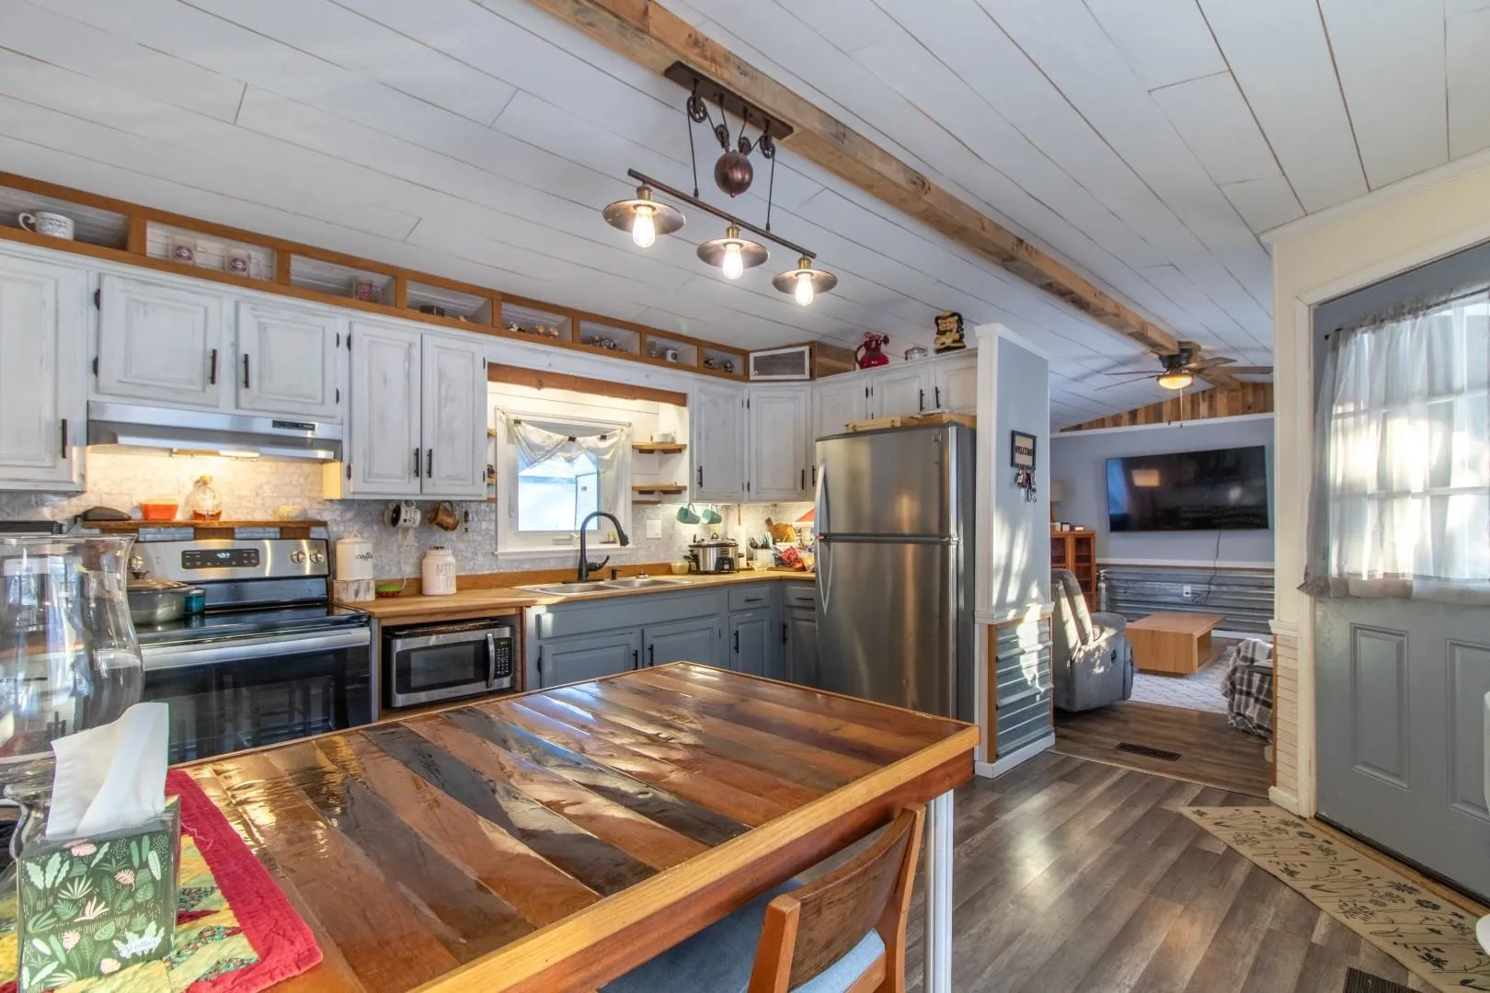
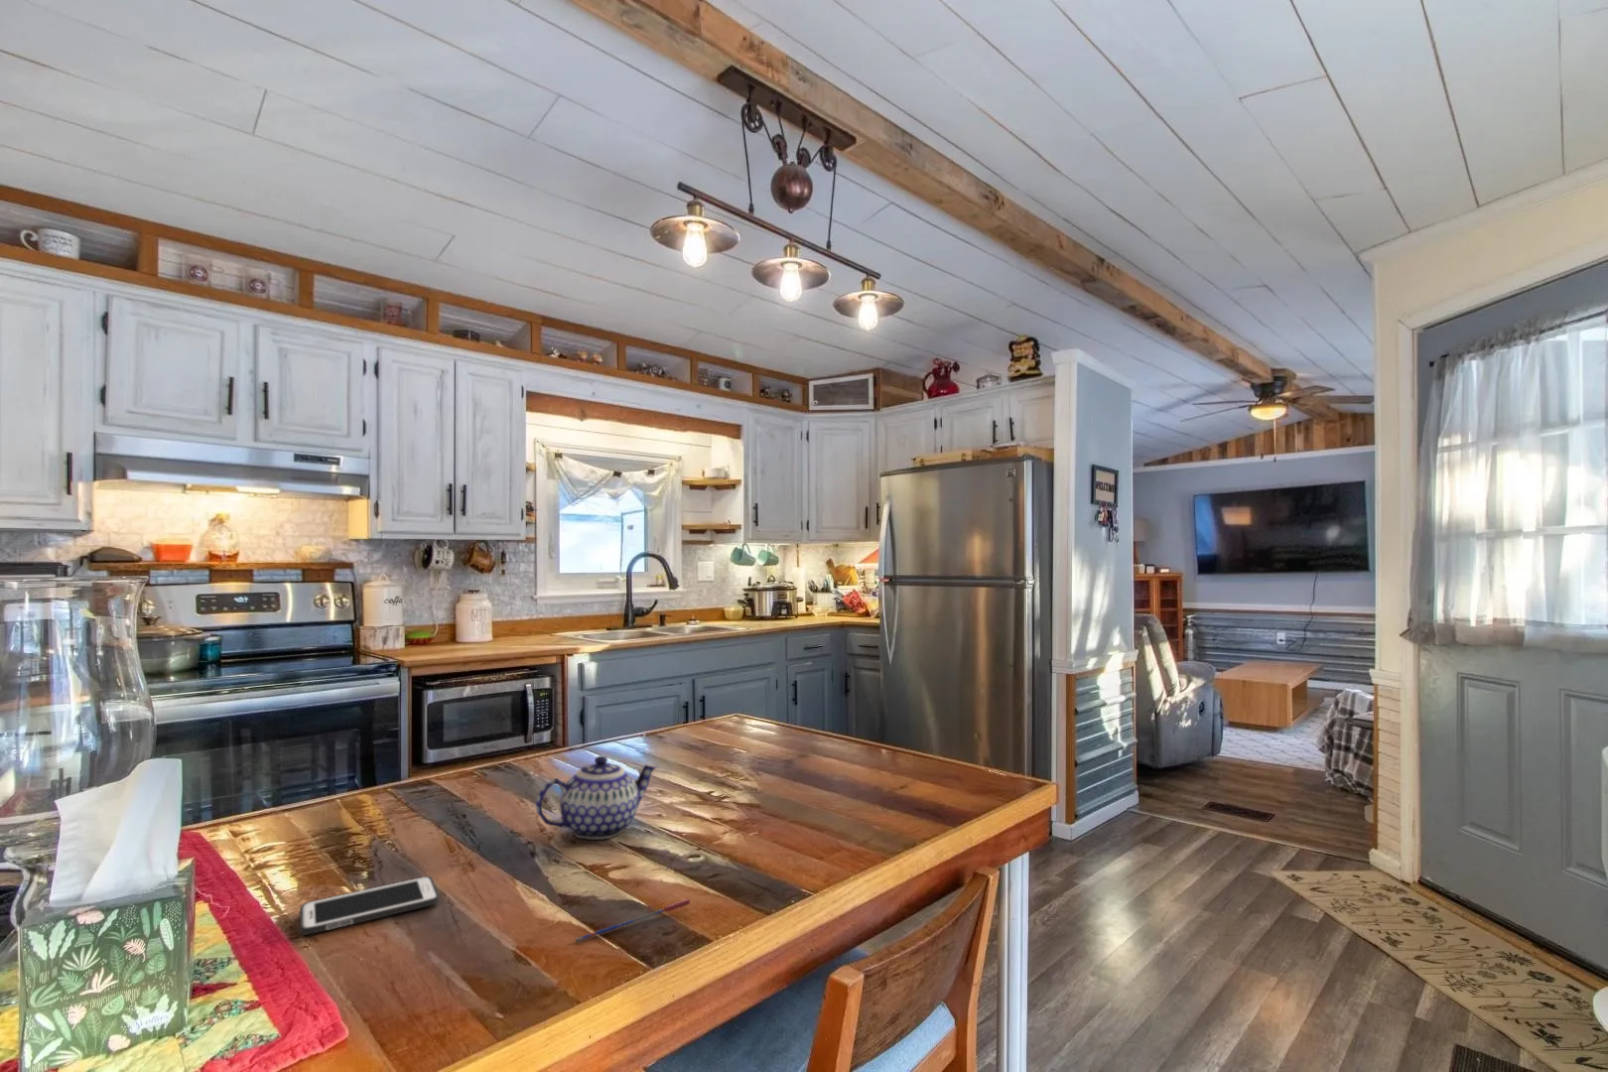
+ cell phone [299,876,440,936]
+ teapot [535,755,659,841]
+ pen [574,899,690,944]
